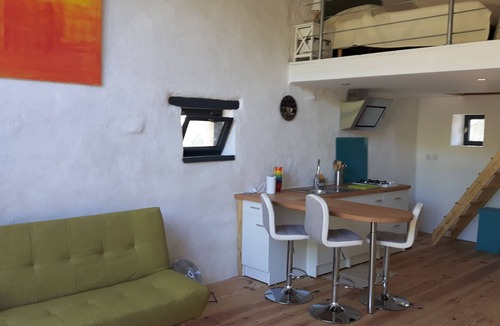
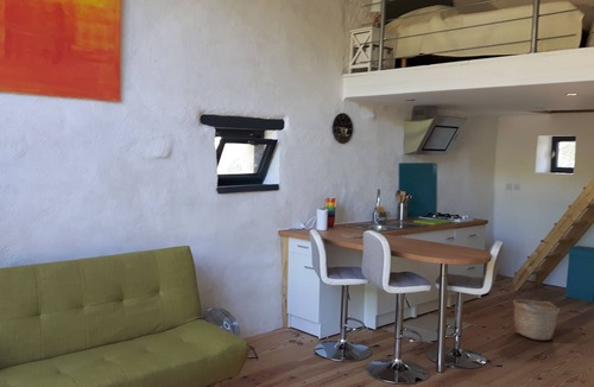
+ basket [512,298,561,341]
